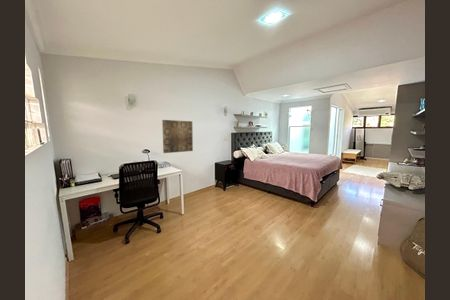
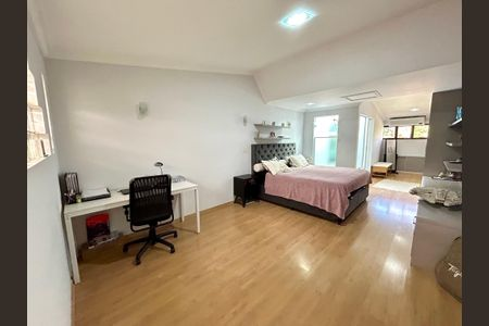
- wall art [161,119,194,154]
